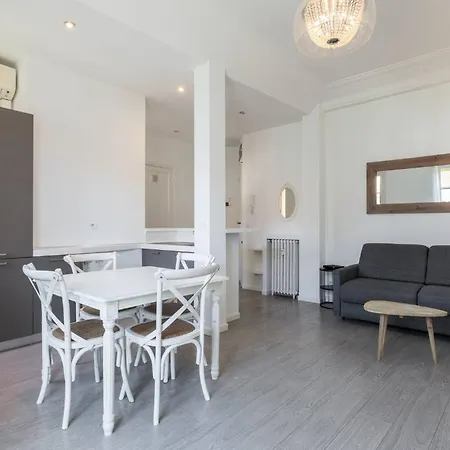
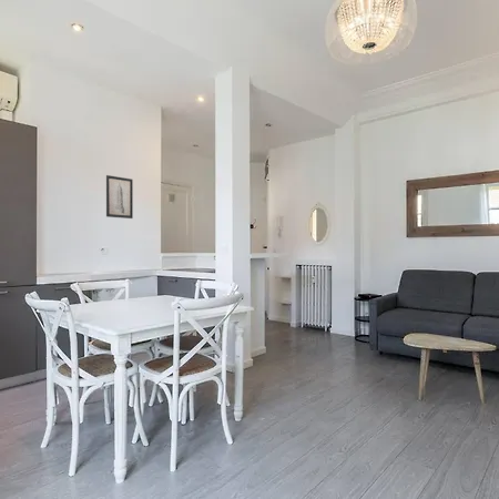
+ wall art [105,174,134,220]
